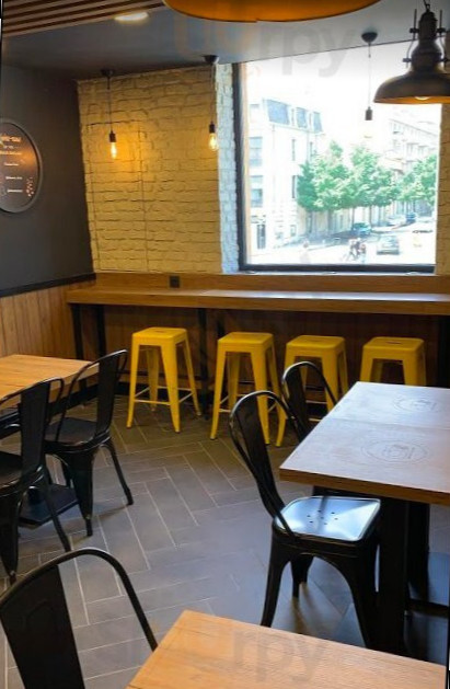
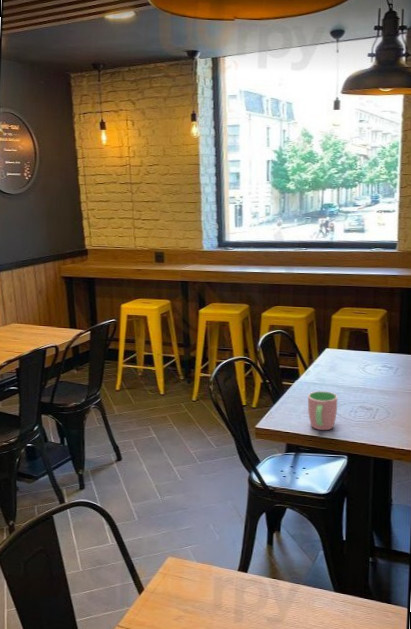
+ cup [307,390,338,431]
